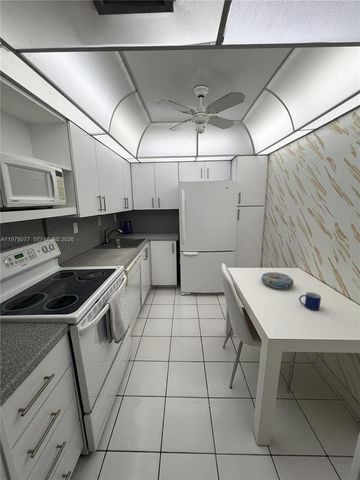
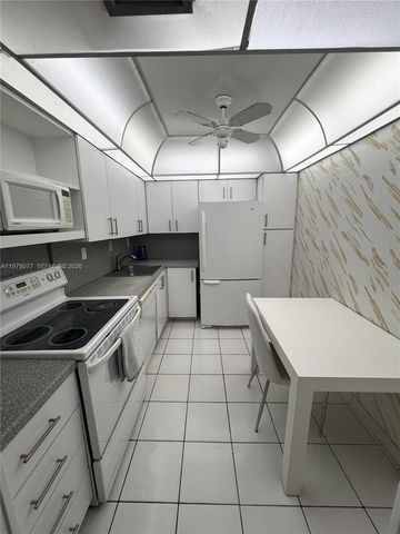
- decorative bowl [260,271,295,290]
- mug [298,291,322,312]
